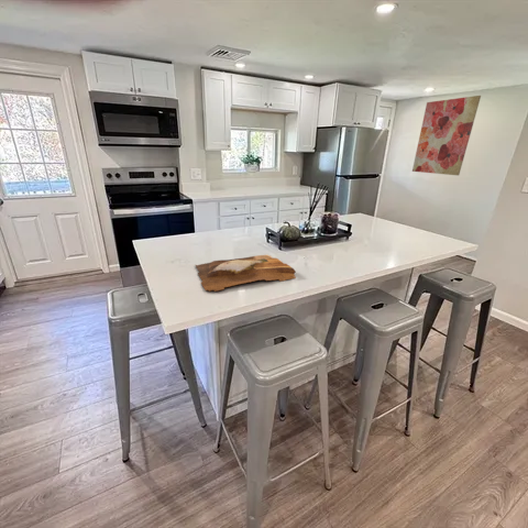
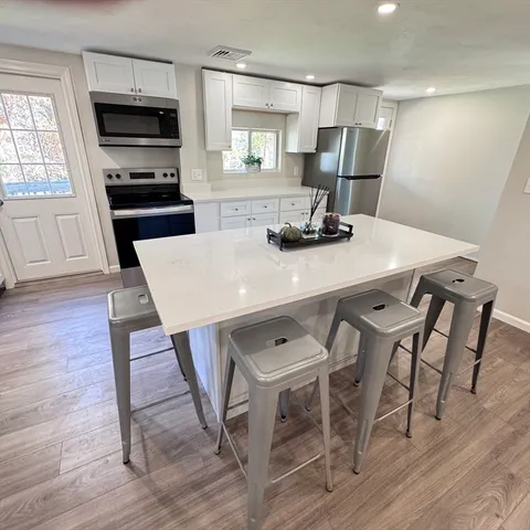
- wall art [411,95,482,176]
- cutting board [195,254,297,293]
